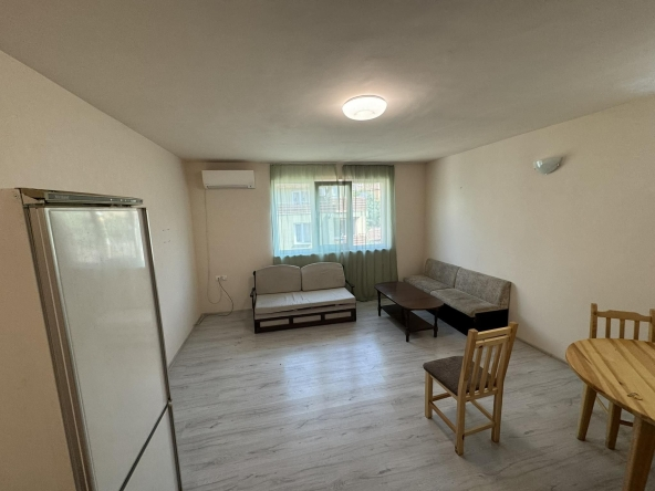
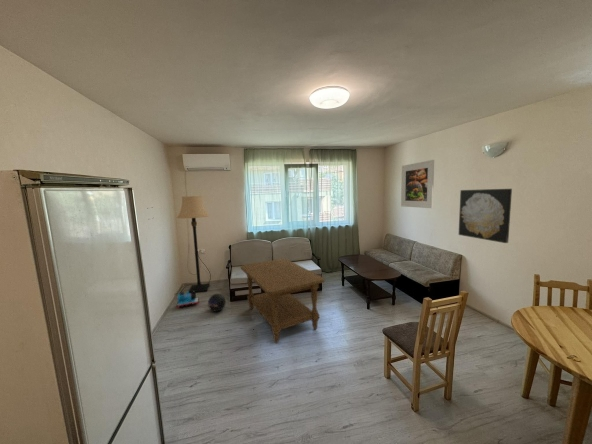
+ lamp [176,195,211,294]
+ wall art [458,188,513,244]
+ coffee table [240,258,325,344]
+ ball [207,293,227,313]
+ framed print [400,159,435,209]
+ toy train [176,290,200,309]
